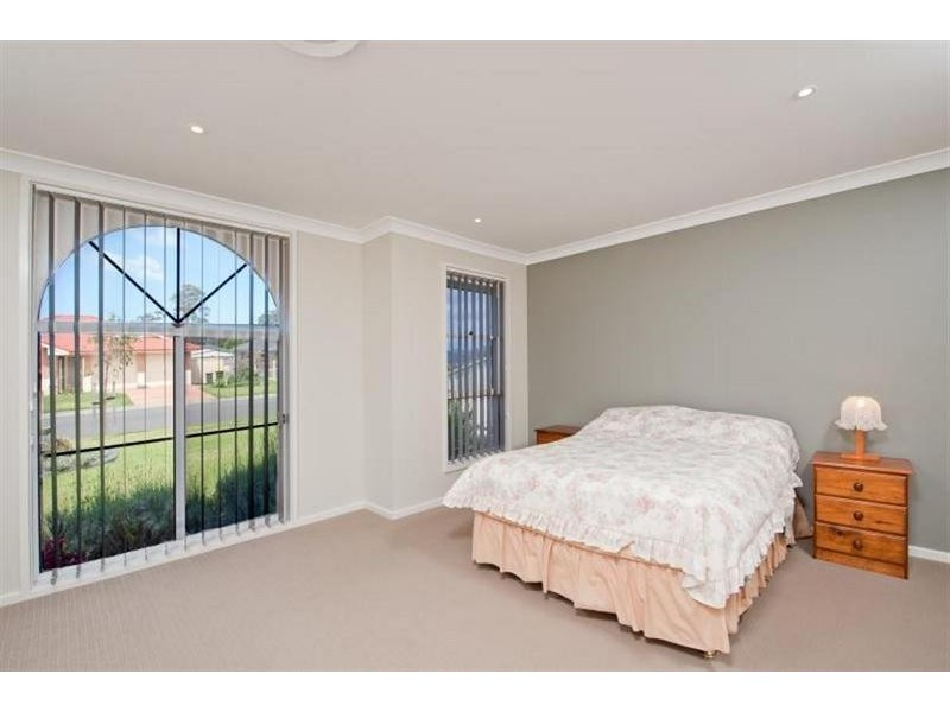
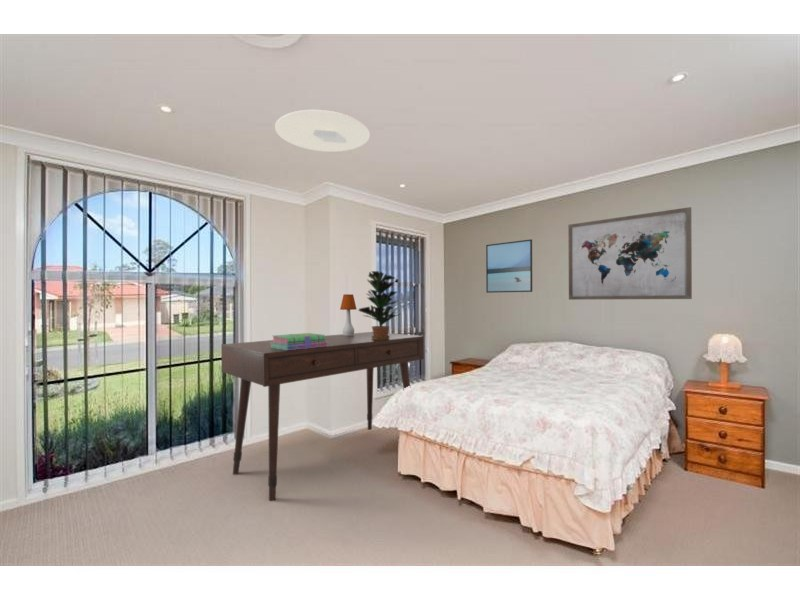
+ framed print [485,238,533,294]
+ stack of books [270,332,327,350]
+ potted plant [357,270,401,340]
+ table lamp [339,293,357,335]
+ wall art [568,206,693,301]
+ ceiling light [274,109,371,153]
+ desk [220,331,425,502]
